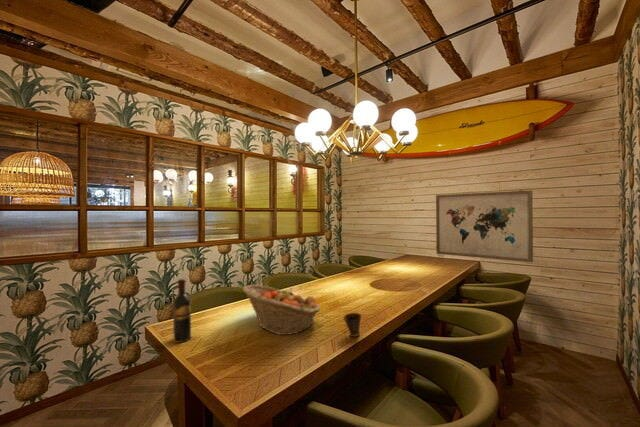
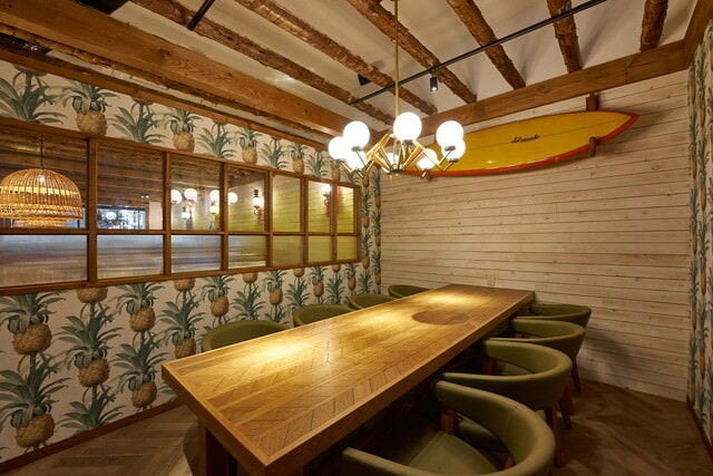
- wine bottle [172,278,192,344]
- wall art [435,189,534,263]
- fruit basket [242,284,322,336]
- cup [342,312,362,338]
